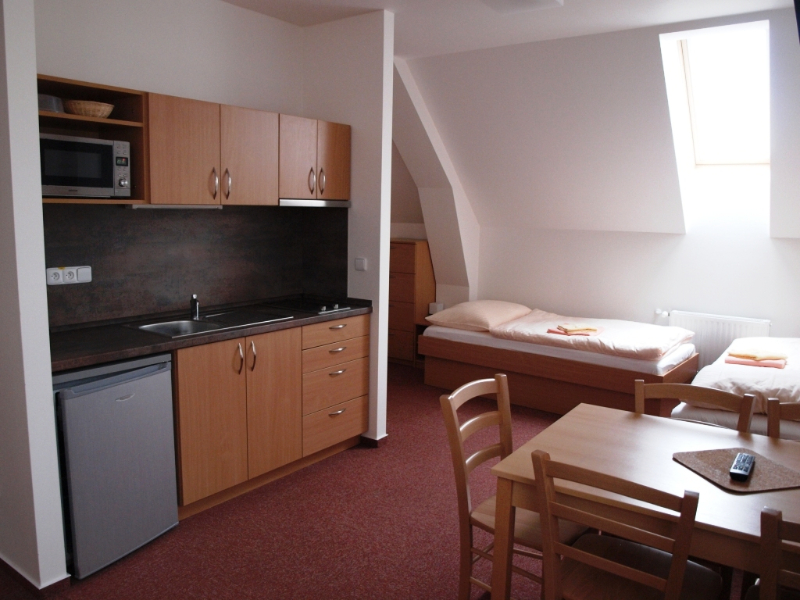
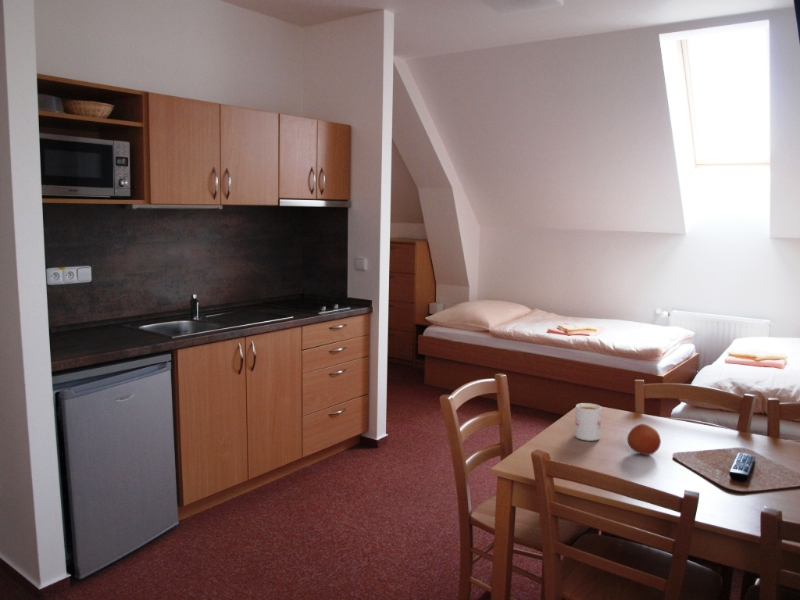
+ fruit [626,423,662,456]
+ mug [574,402,602,442]
